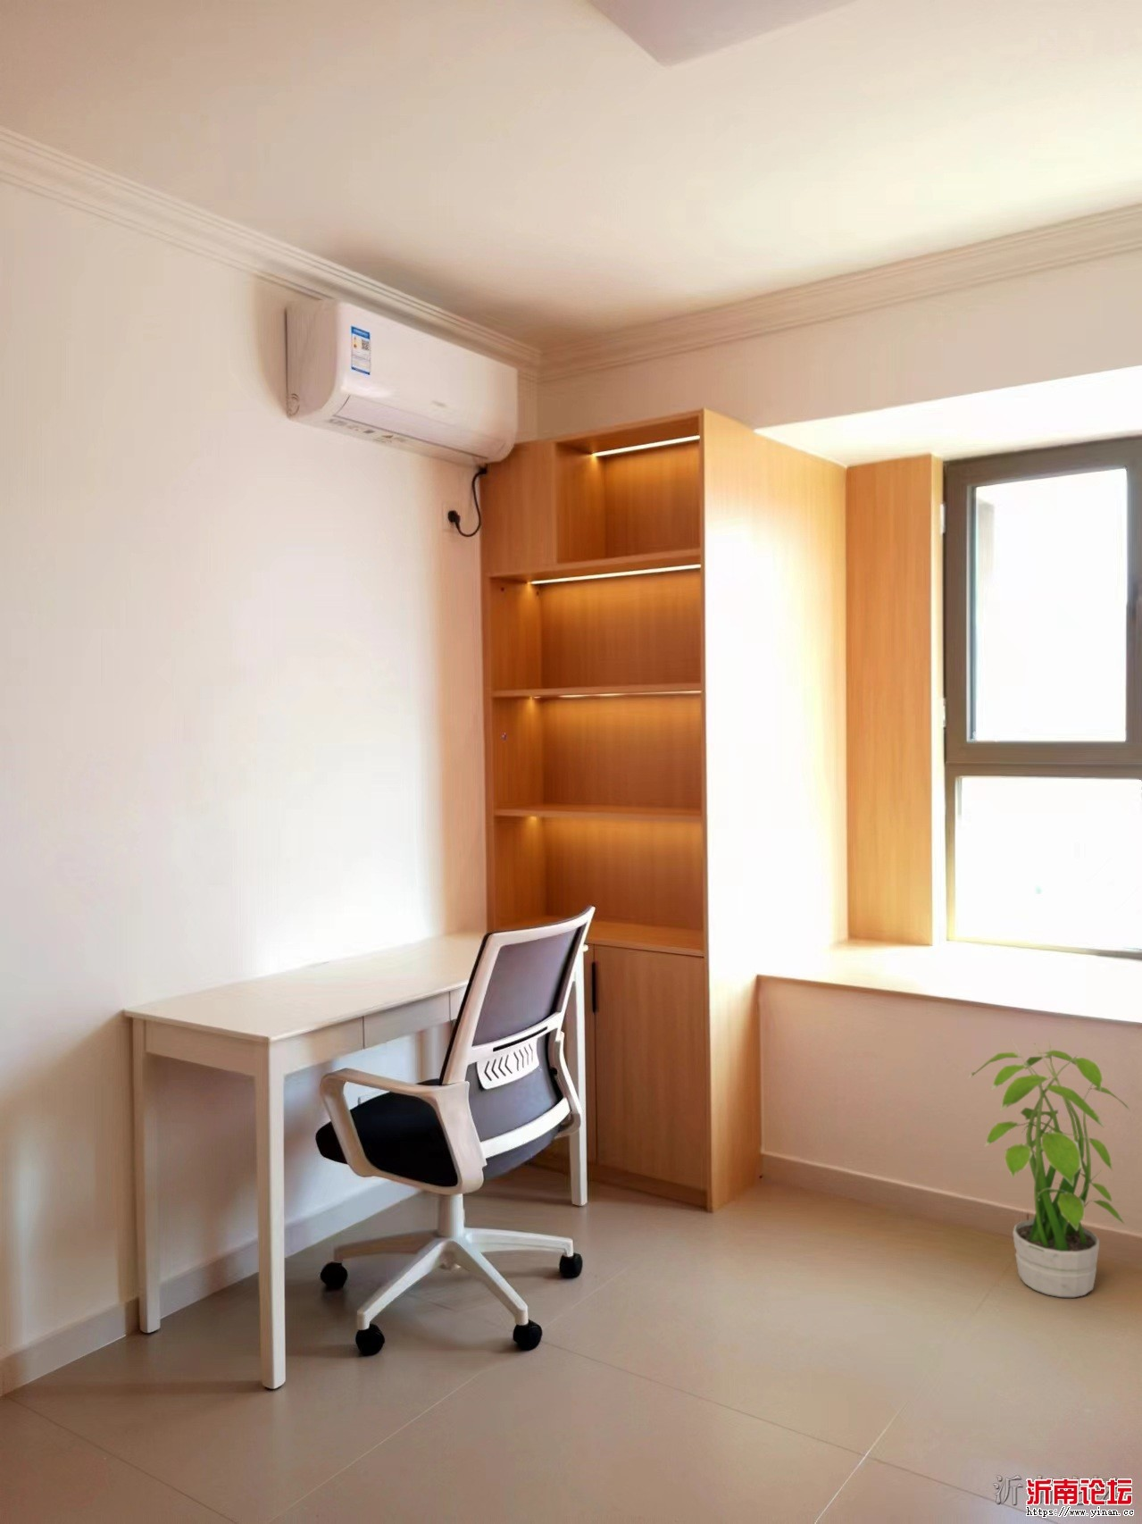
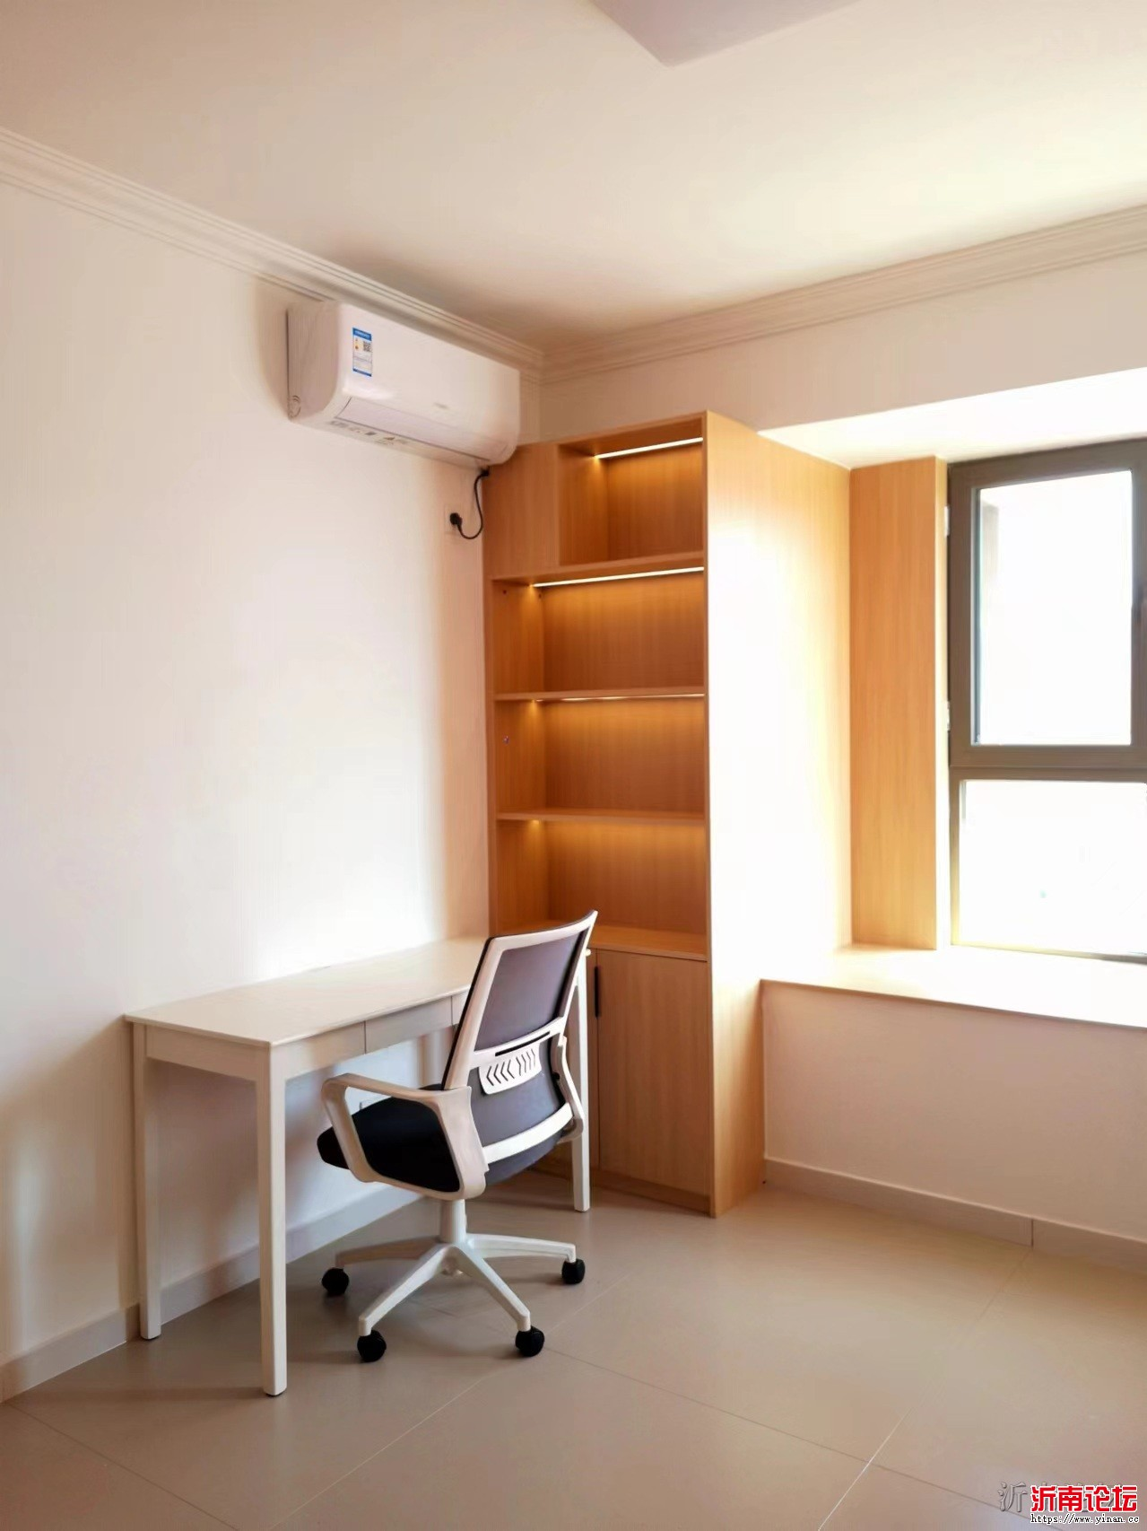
- potted plant [966,1039,1131,1298]
